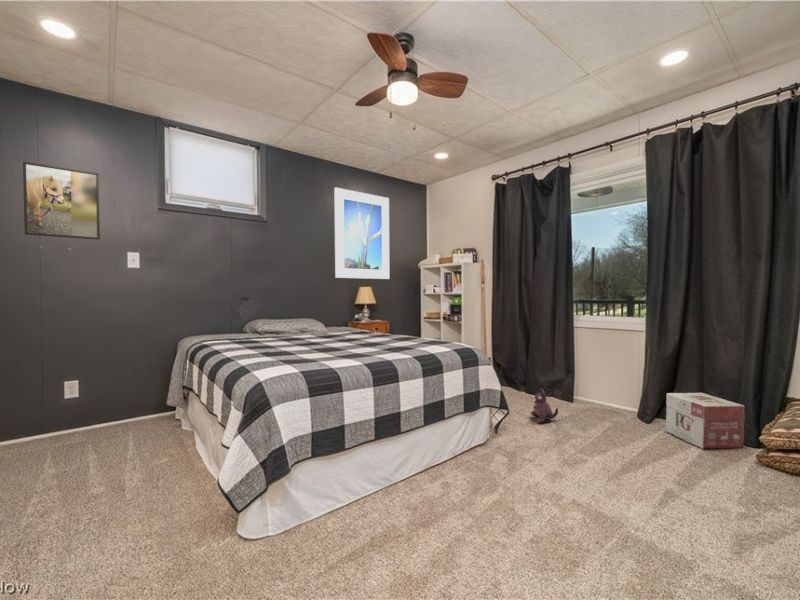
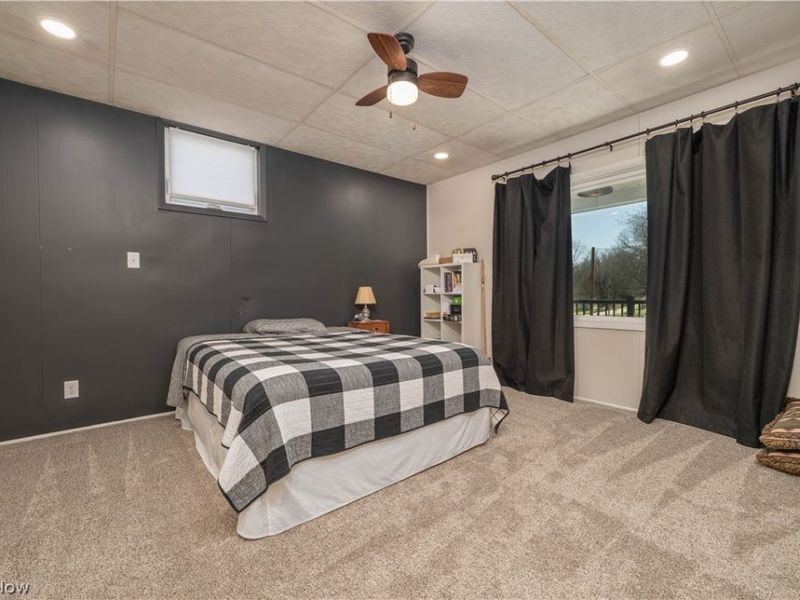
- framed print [22,161,101,241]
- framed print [334,186,390,280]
- cardboard box [665,392,746,450]
- plush toy [530,387,559,424]
